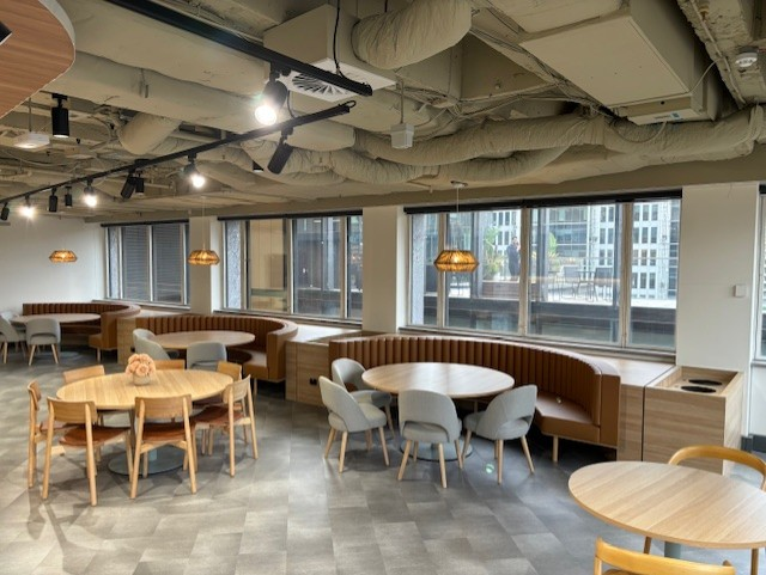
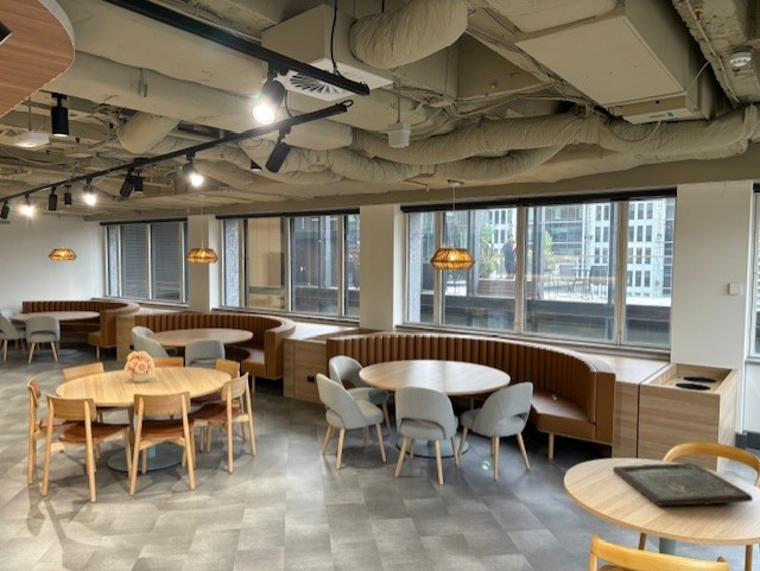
+ board game [612,462,754,507]
